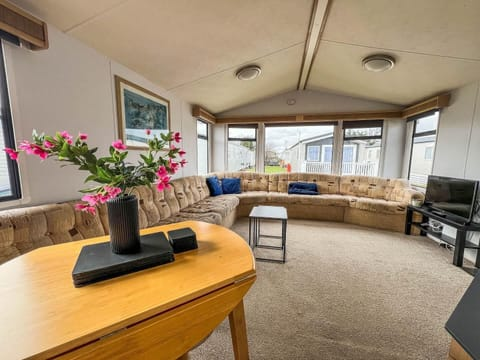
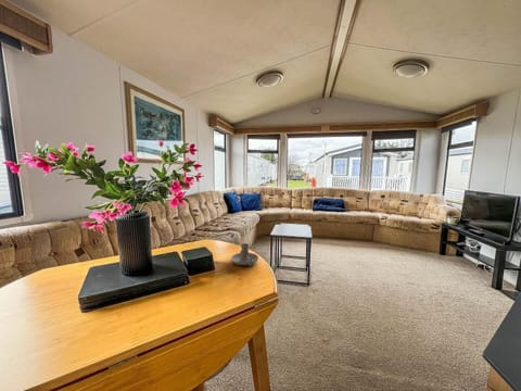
+ candle holder [230,242,259,267]
